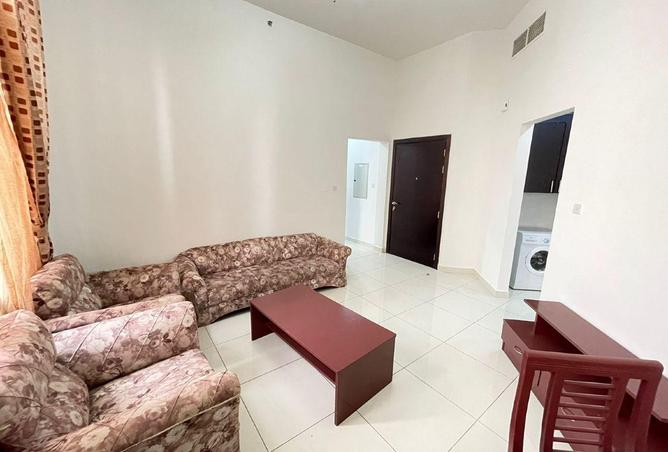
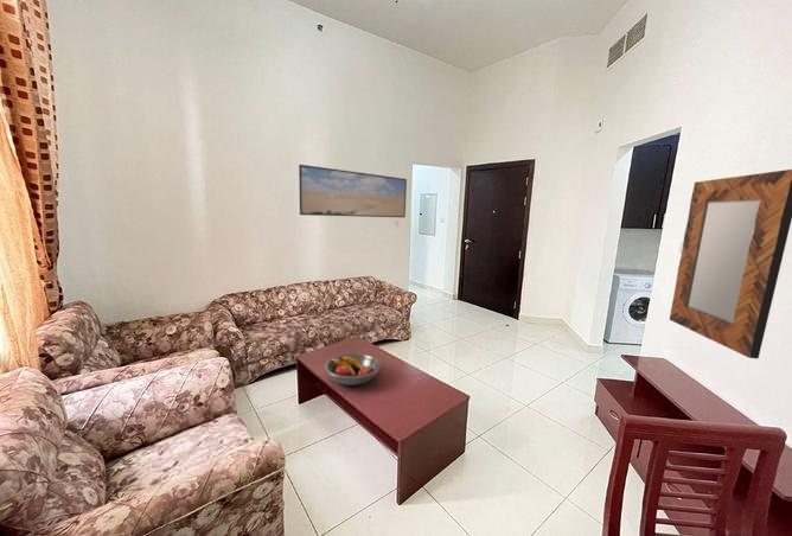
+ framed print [298,164,408,218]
+ home mirror [669,168,792,360]
+ fruit bowl [324,352,382,387]
